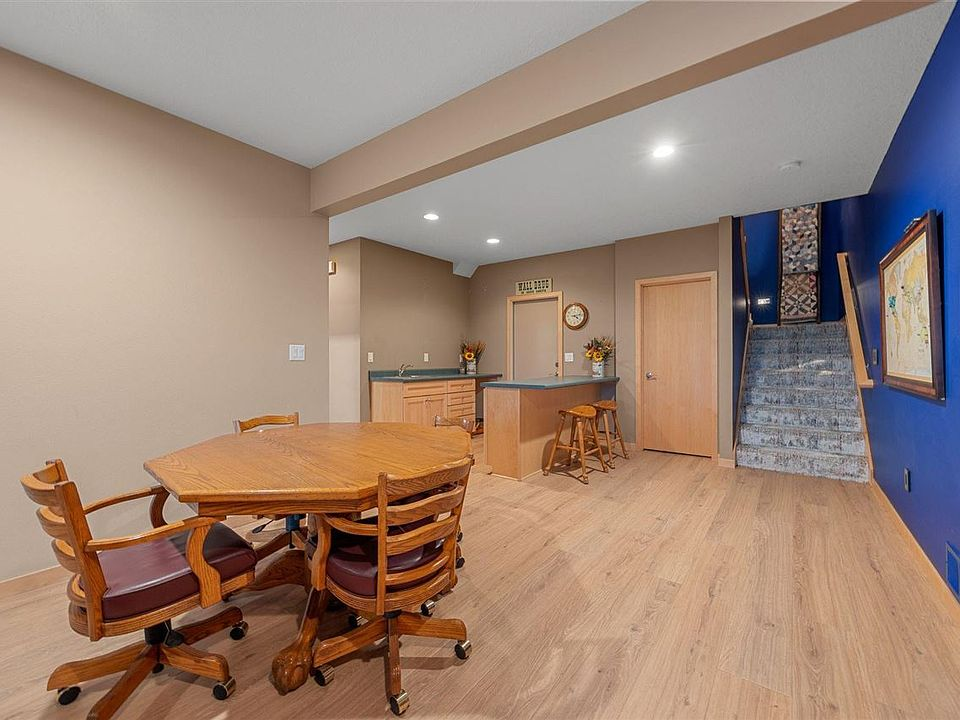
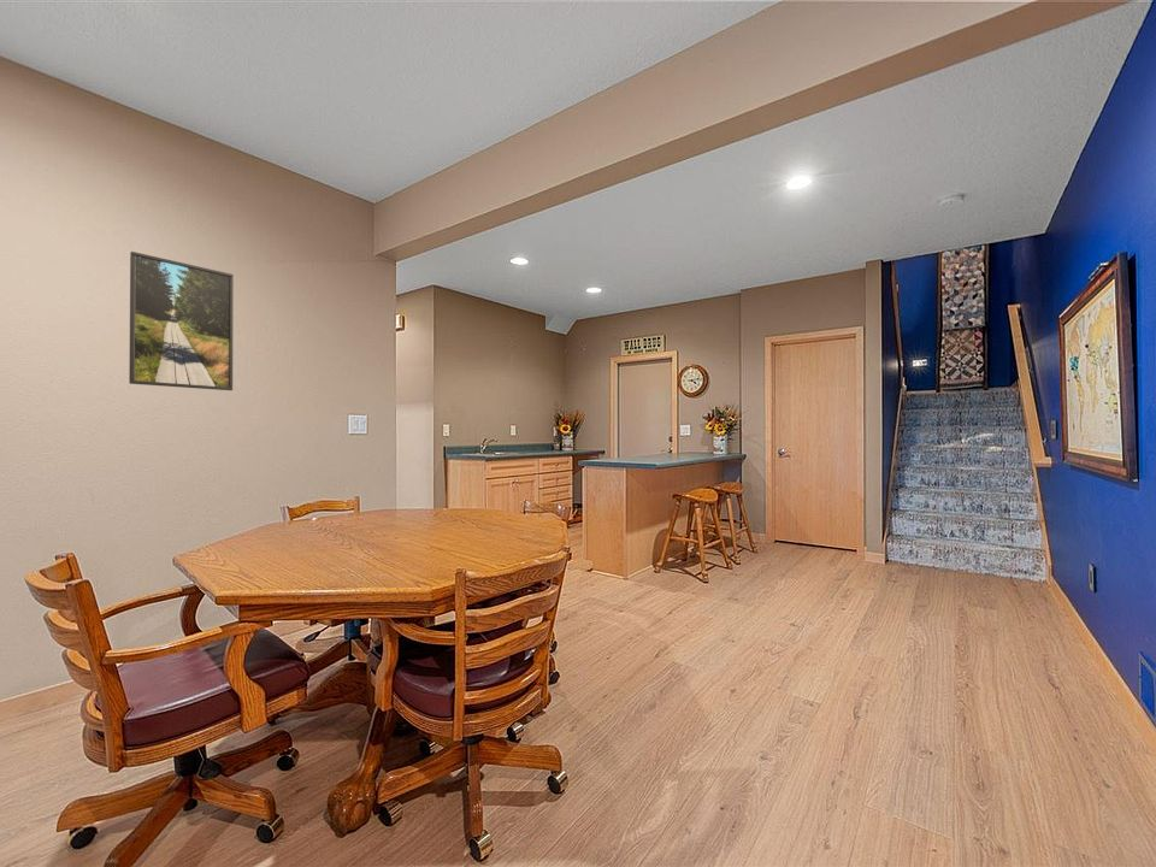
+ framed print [128,250,235,391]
